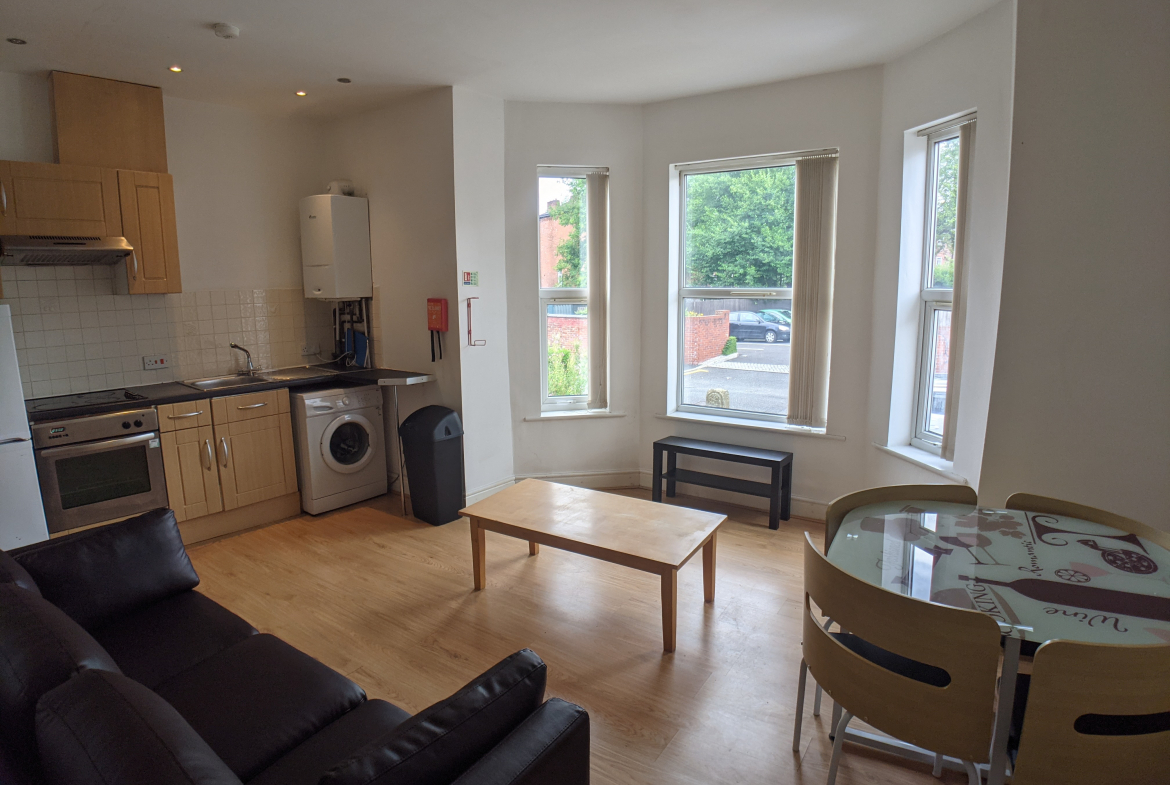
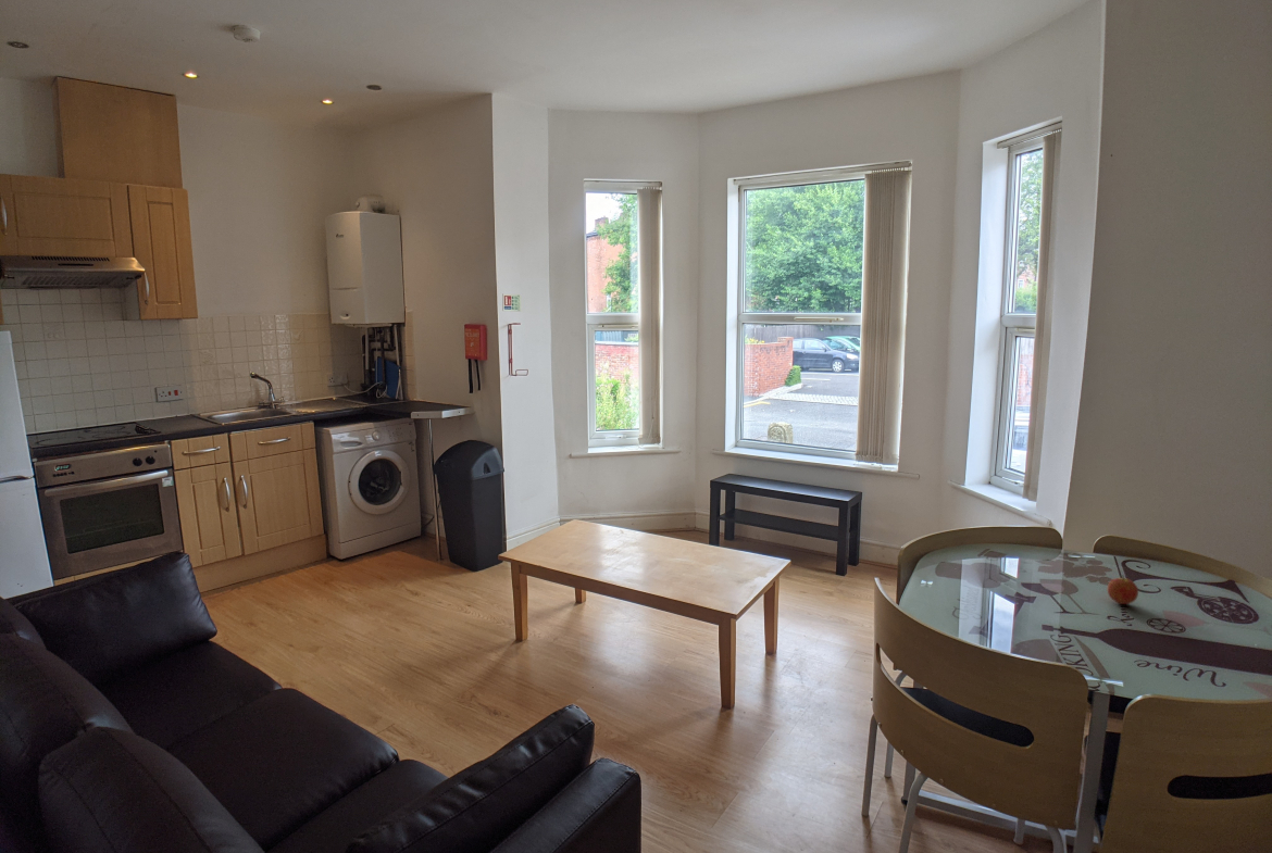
+ fruit [1107,574,1139,605]
